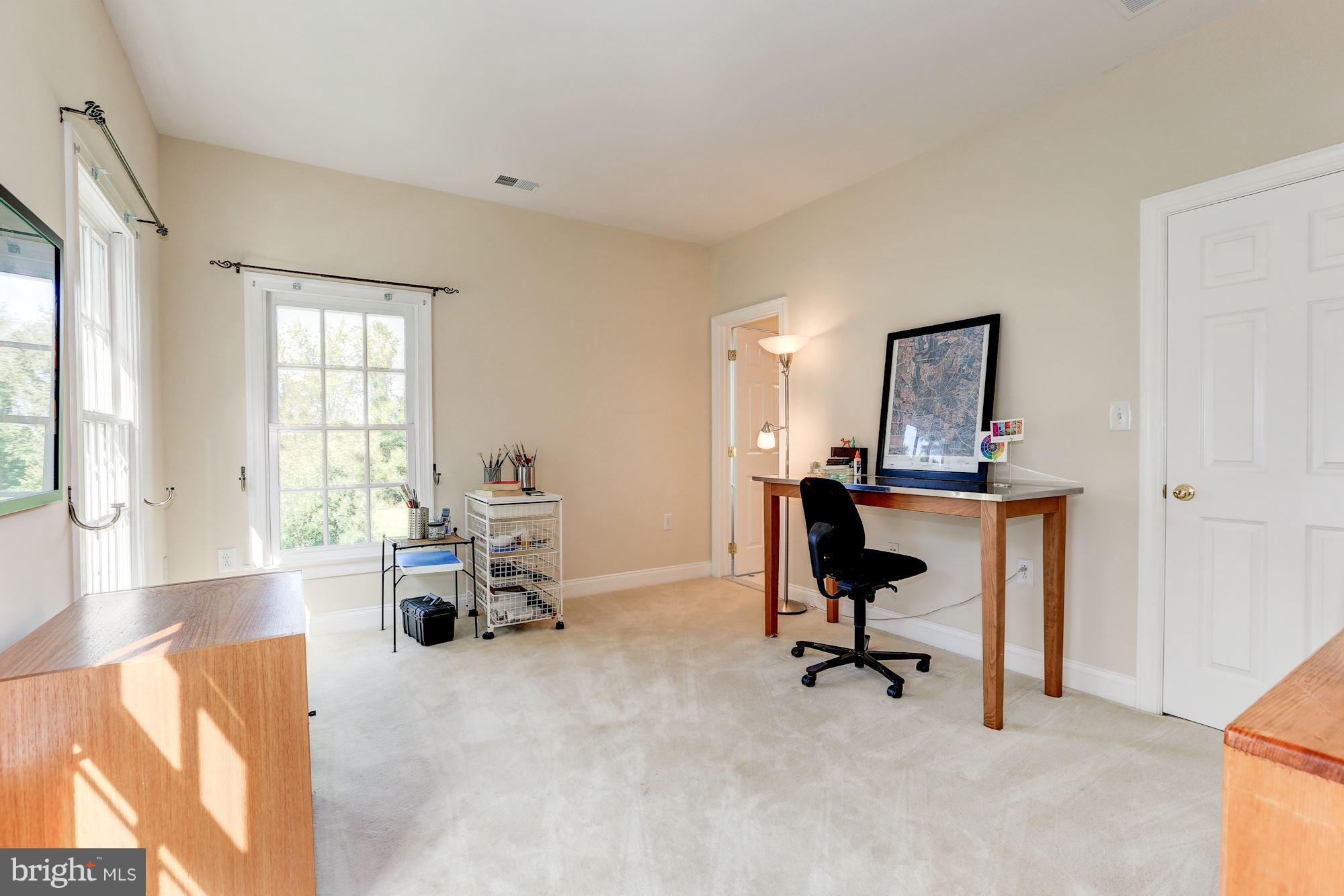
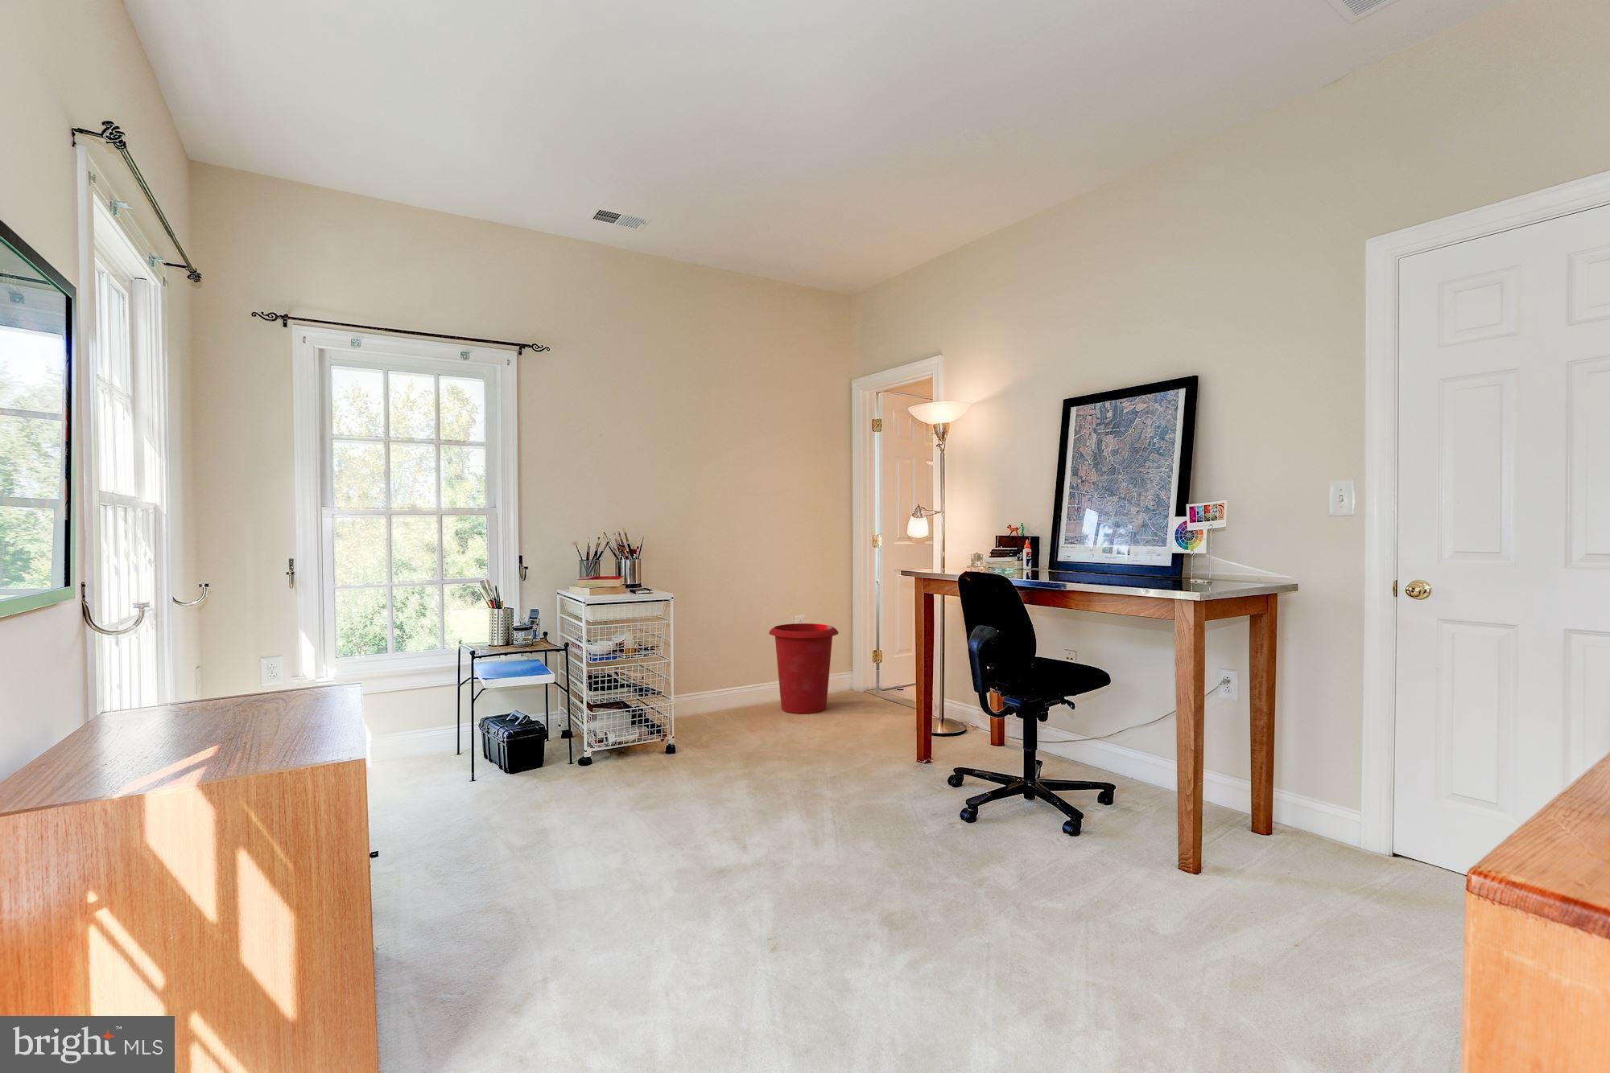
+ waste bin [768,623,840,714]
